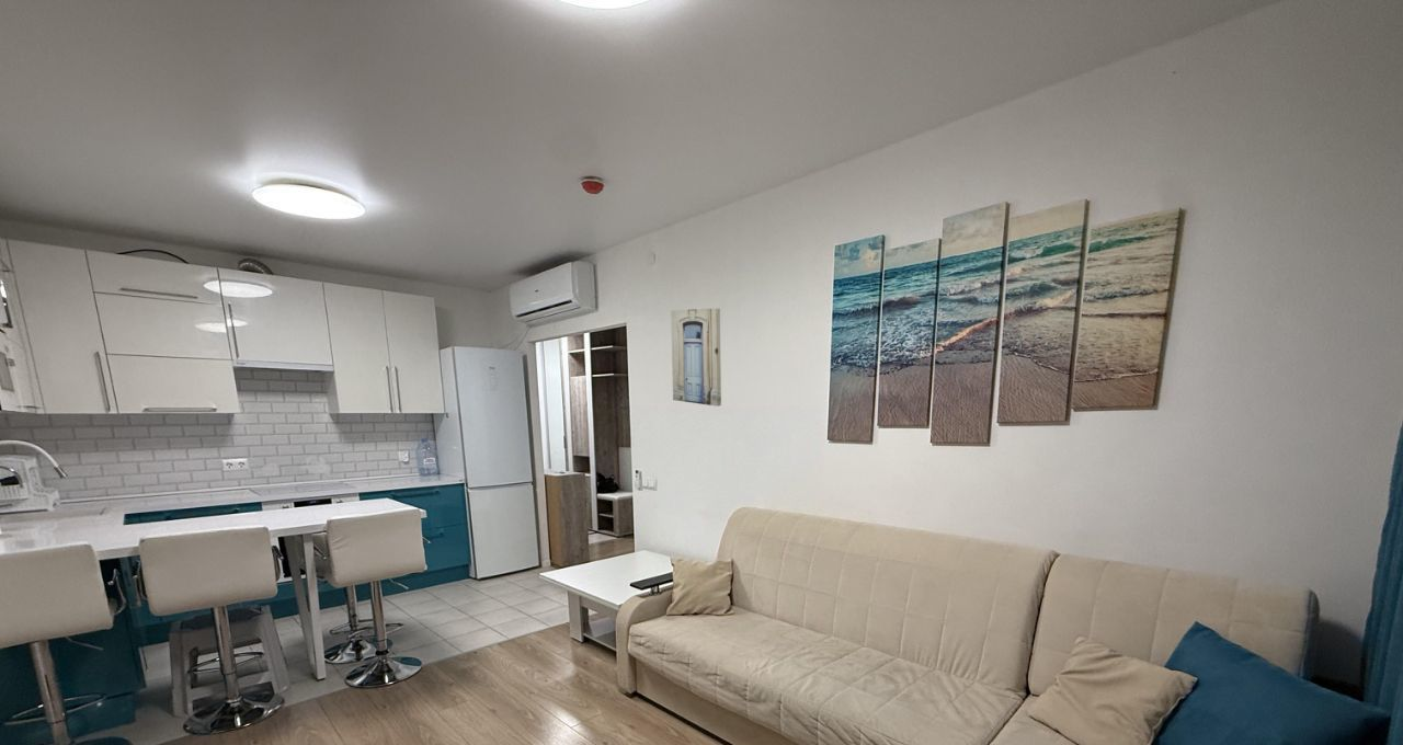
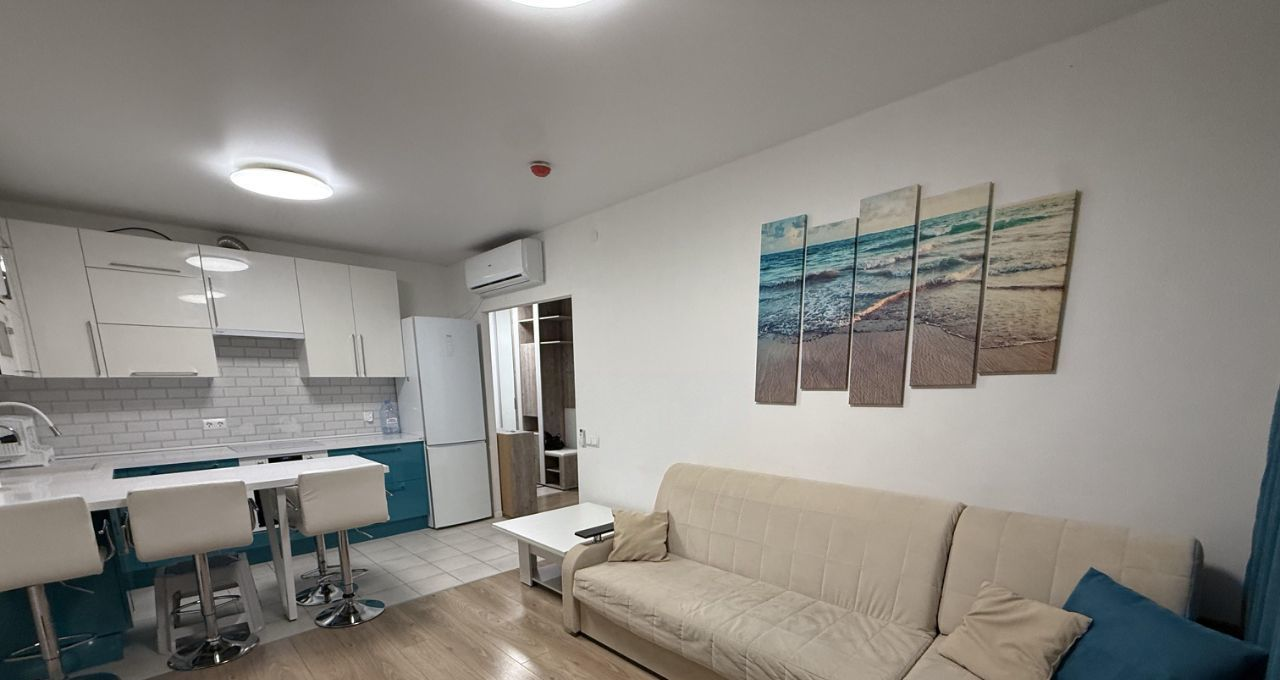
- wall art [670,308,722,408]
